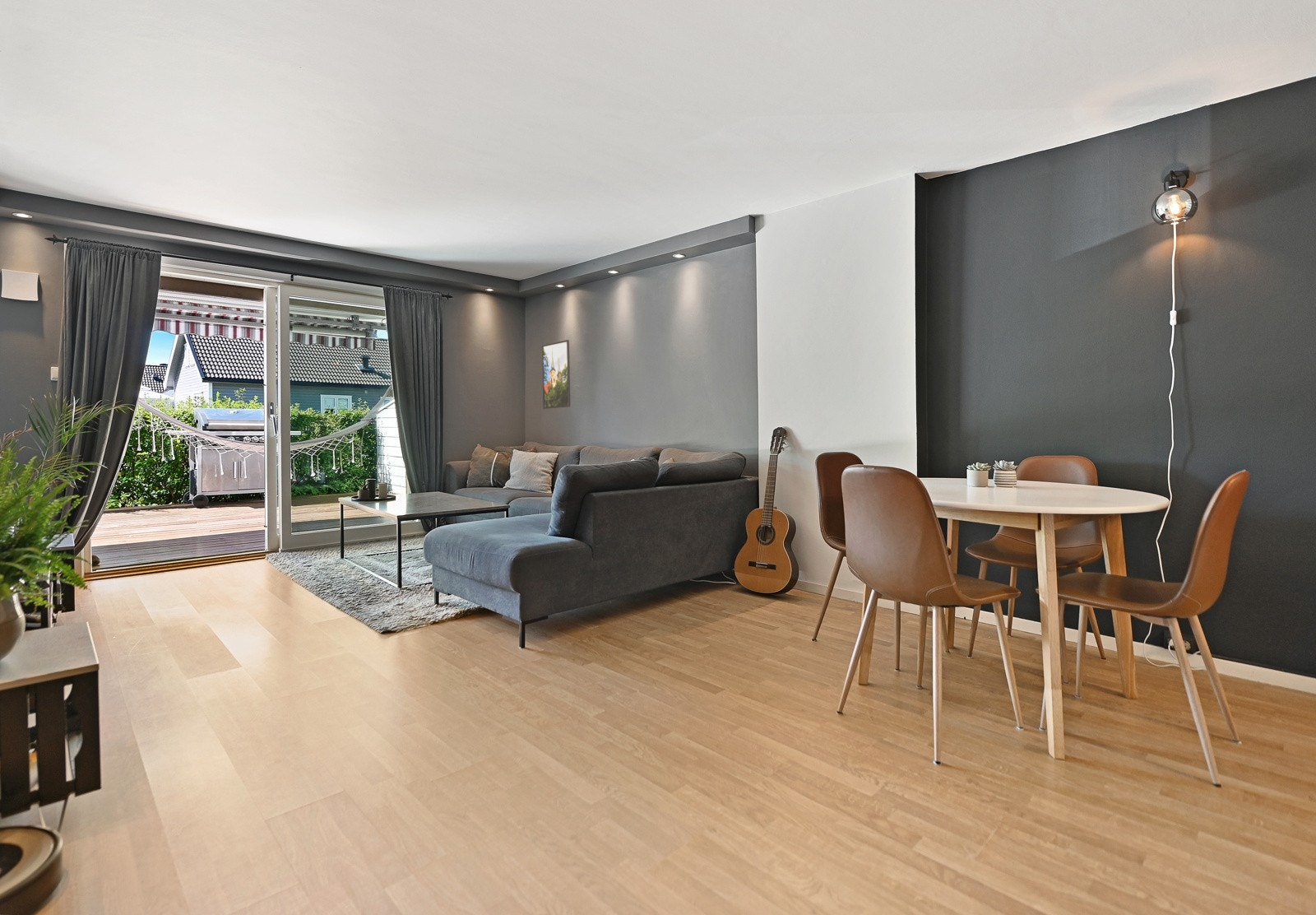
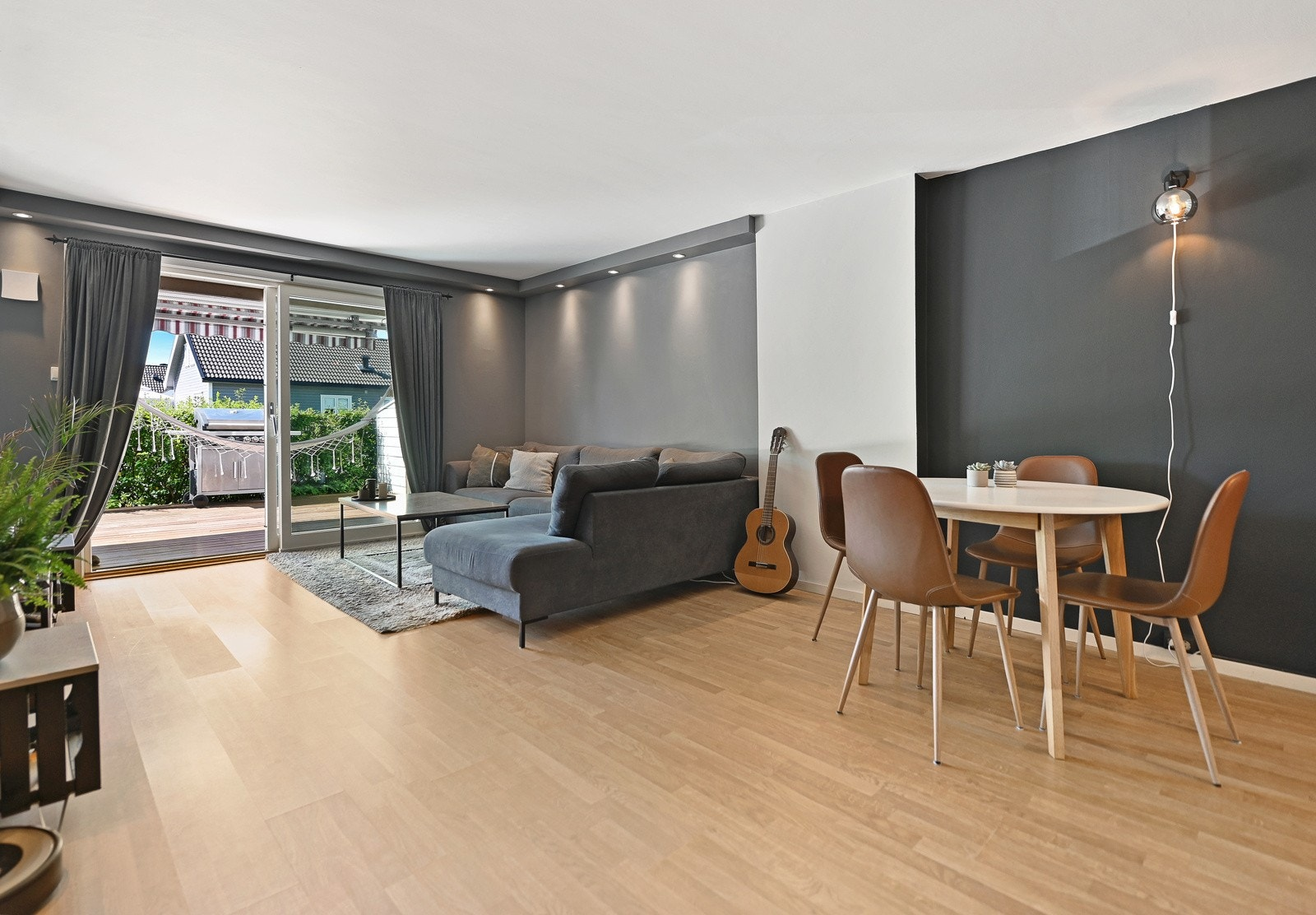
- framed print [541,339,572,410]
